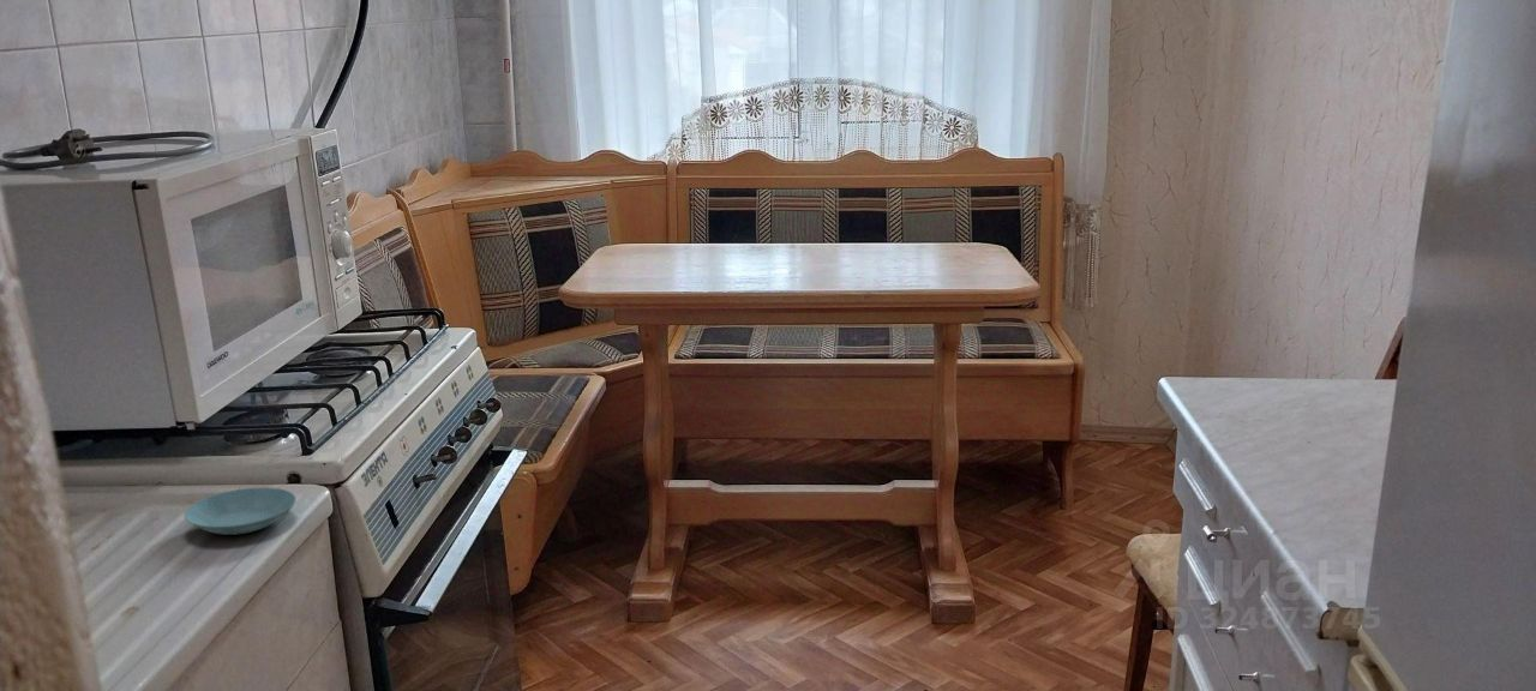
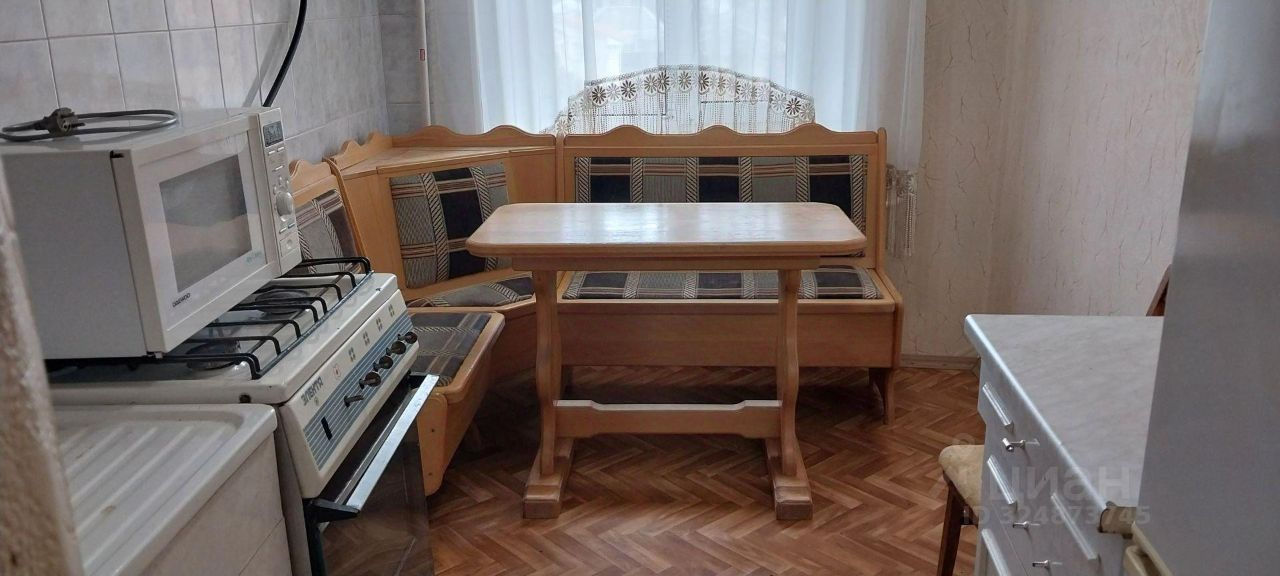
- saucer [184,486,296,536]
